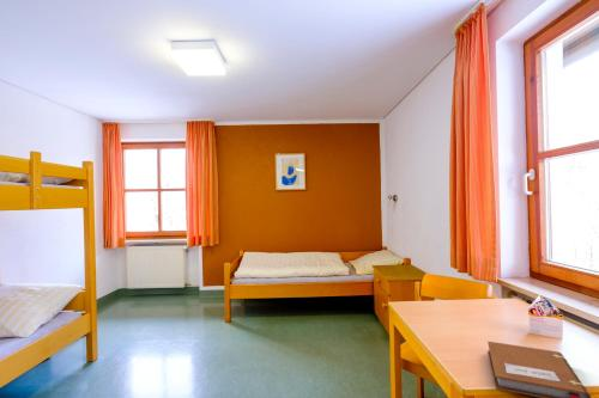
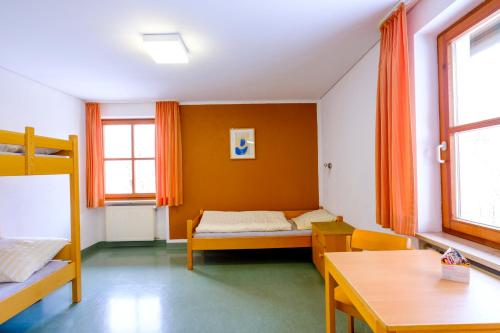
- notebook [486,341,592,398]
